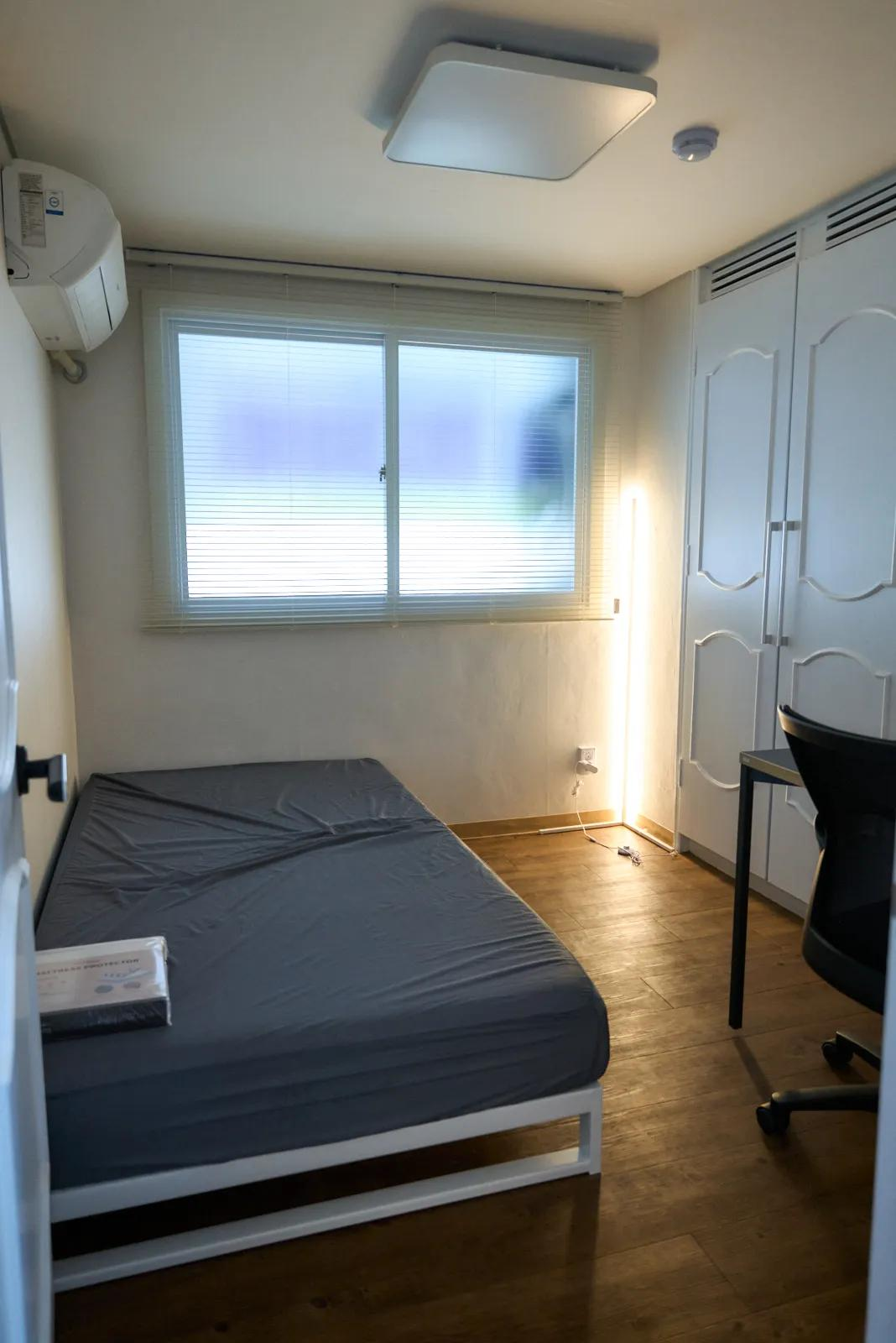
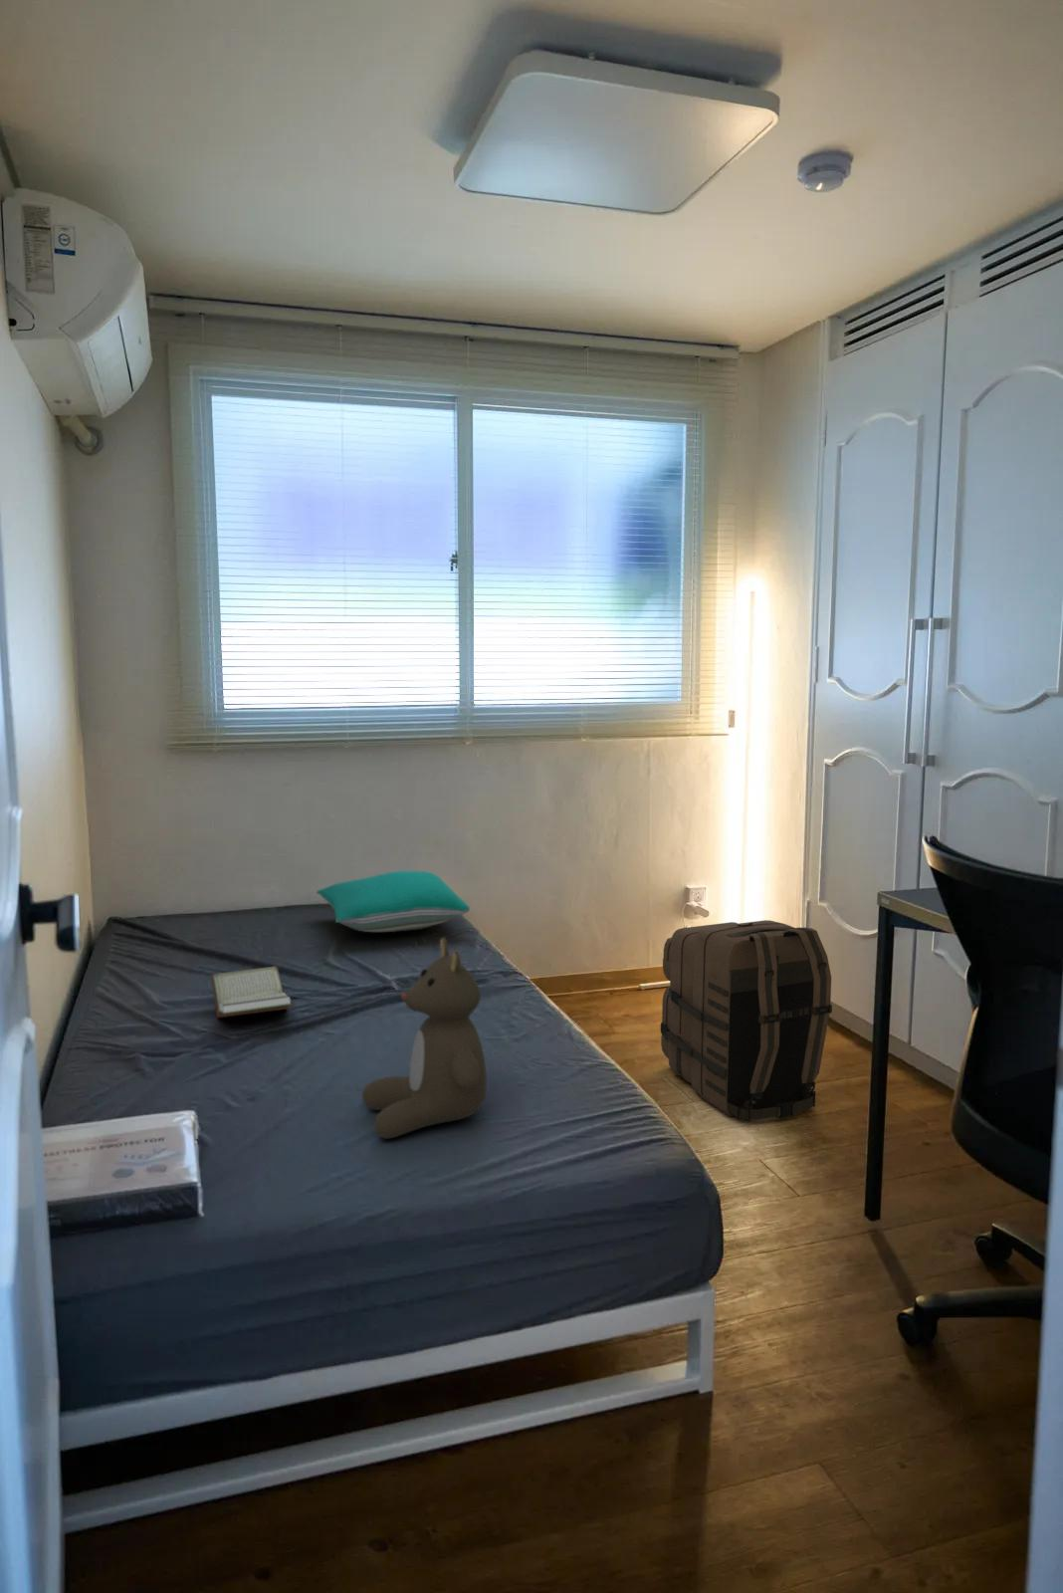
+ backpack [660,919,833,1122]
+ book [210,966,295,1020]
+ teddy bear [362,936,488,1139]
+ pillow [316,871,471,932]
